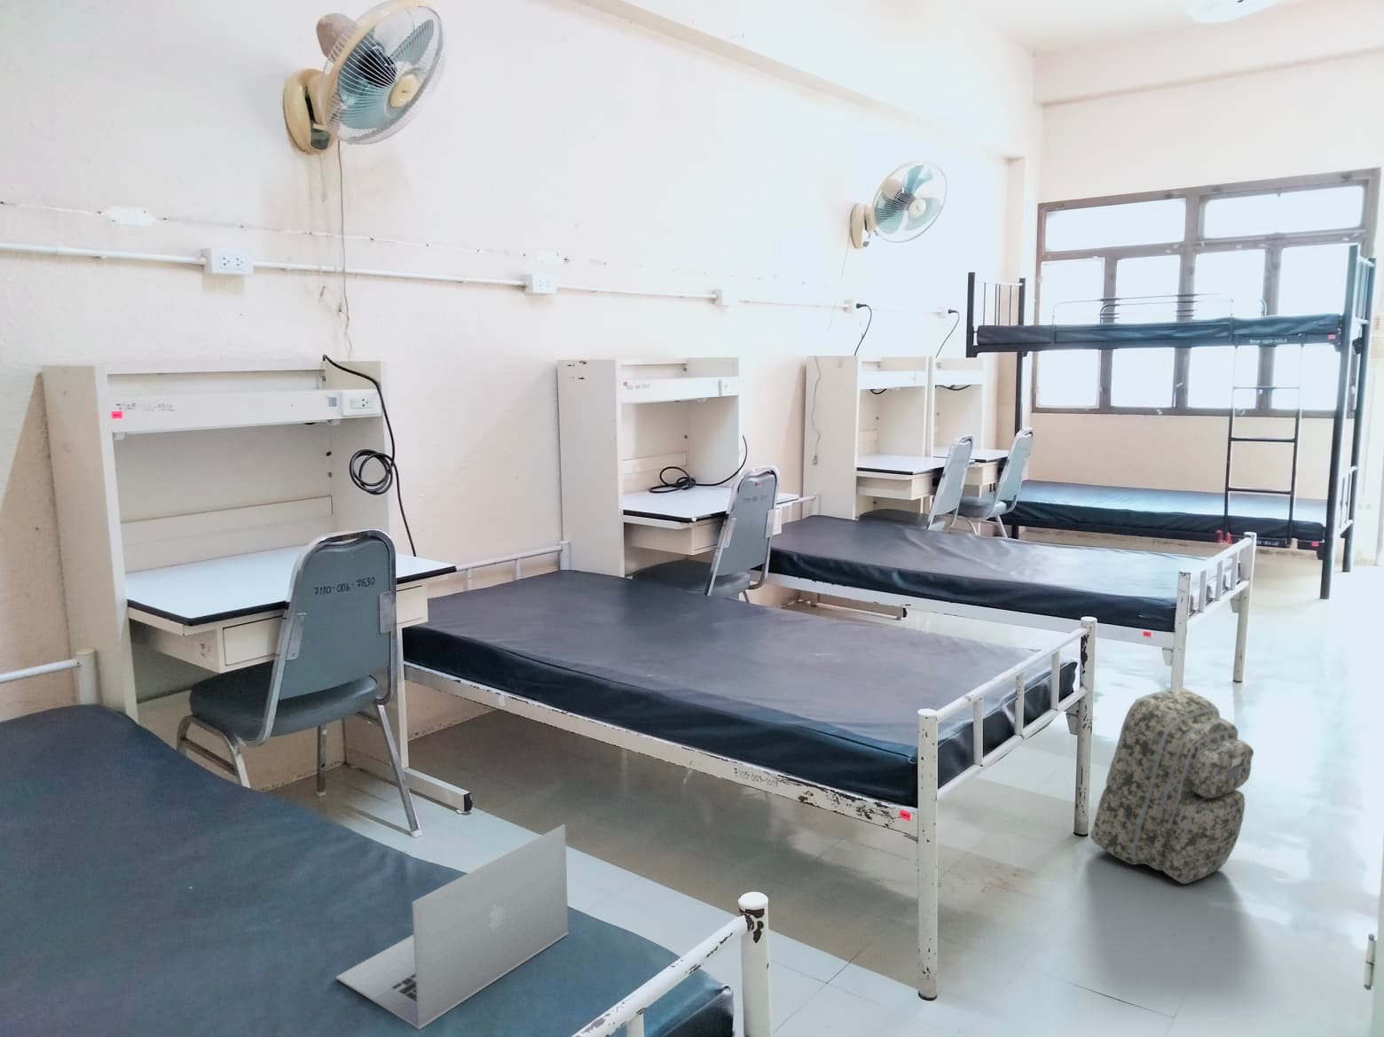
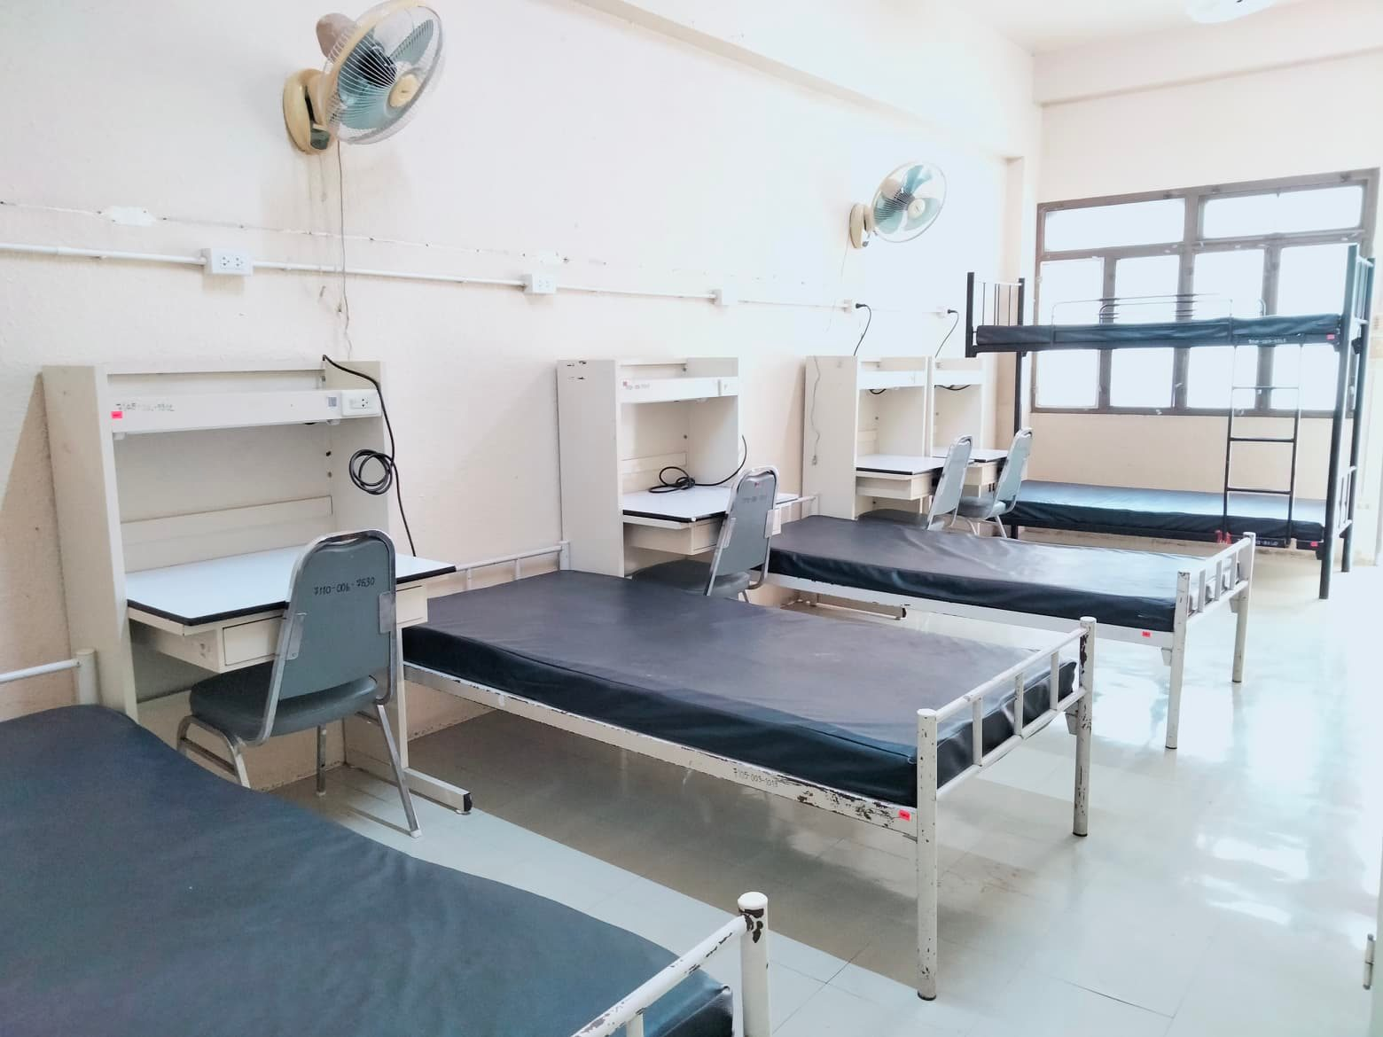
- laptop [336,823,570,1029]
- backpack [1090,686,1254,884]
